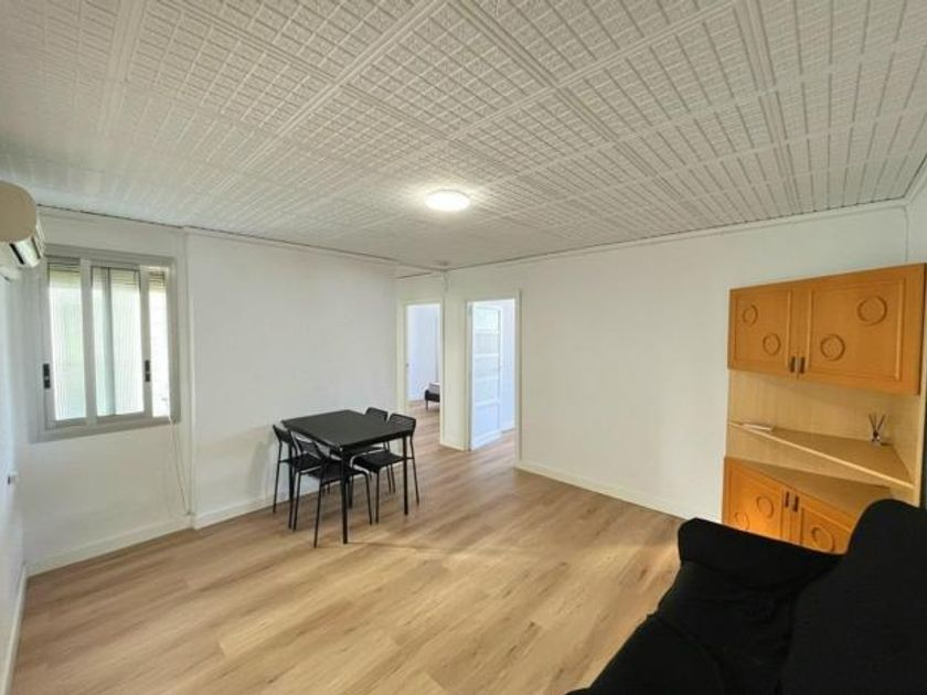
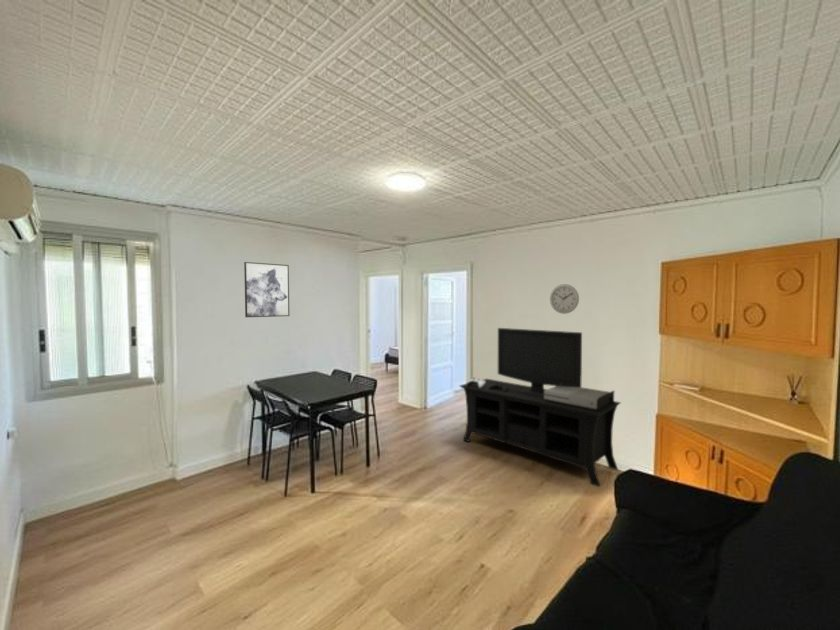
+ wall clock [549,283,580,315]
+ media console [458,327,622,488]
+ wall art [243,261,290,318]
